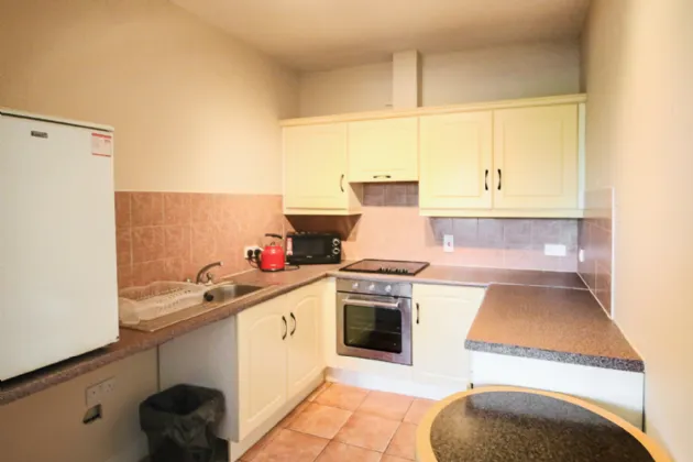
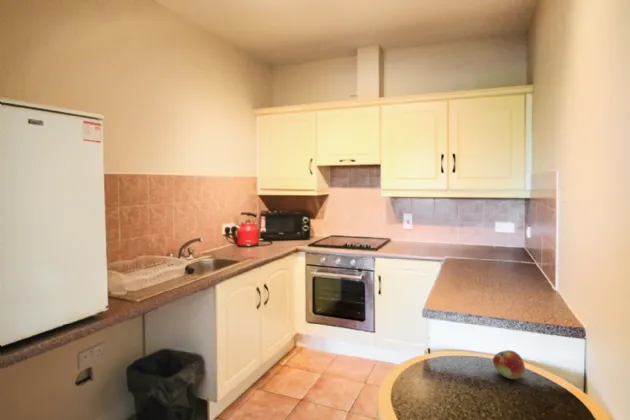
+ fruit [492,349,526,380]
